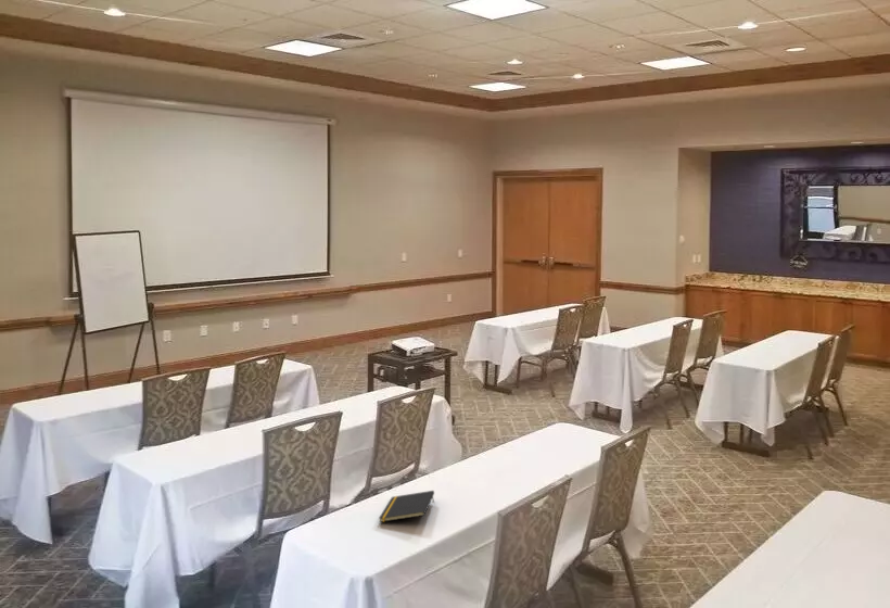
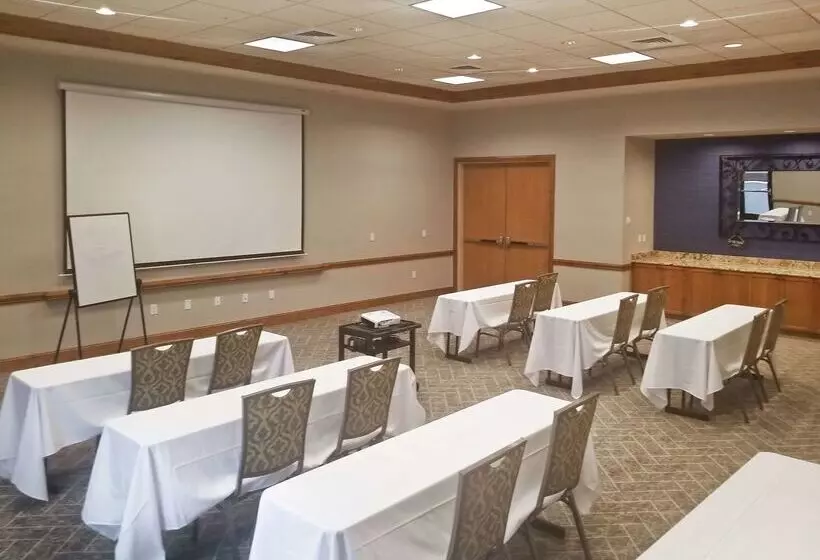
- notepad [378,490,435,523]
